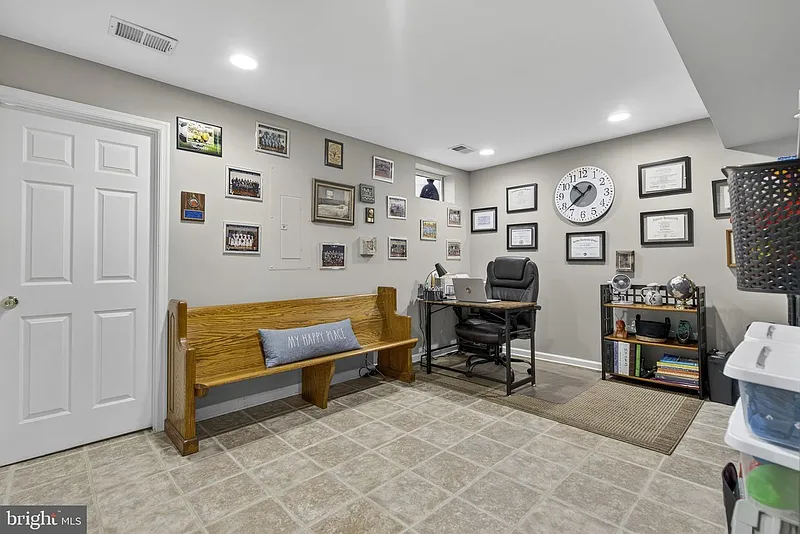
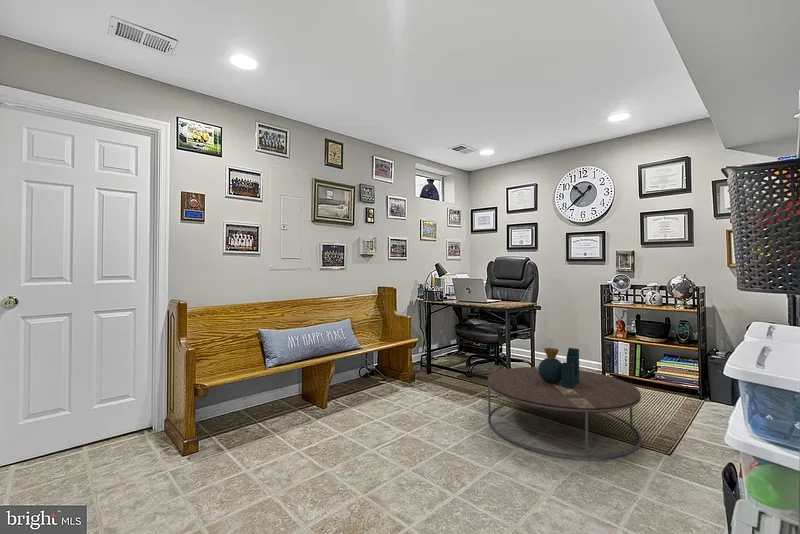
+ coffee table [487,347,642,459]
